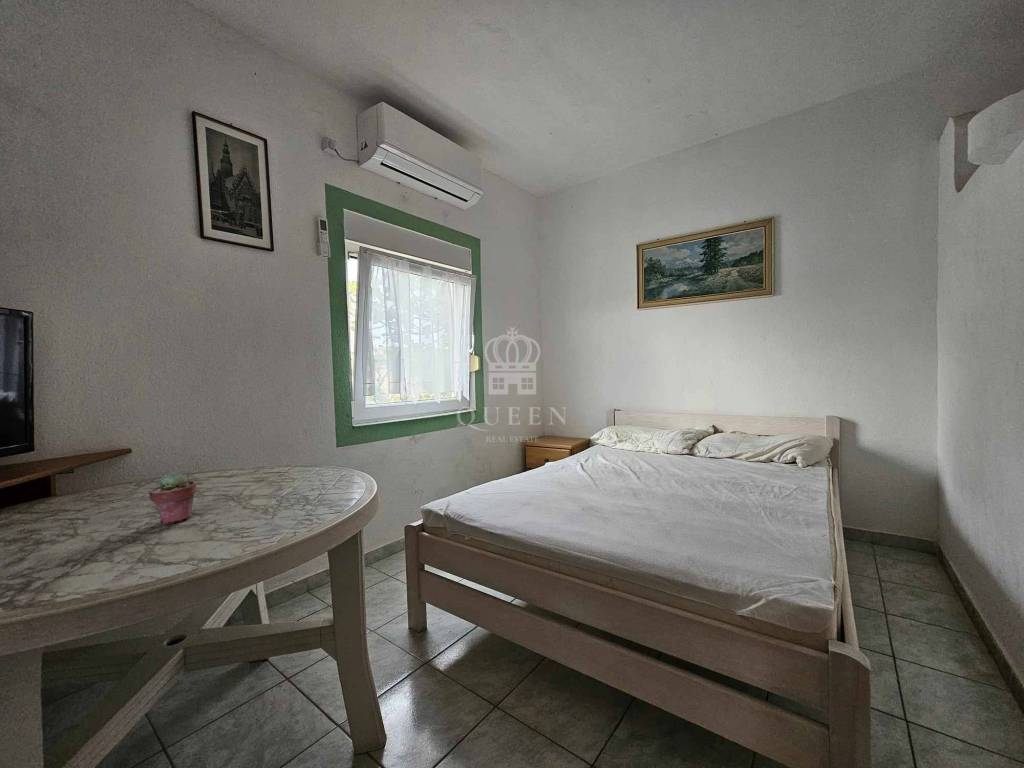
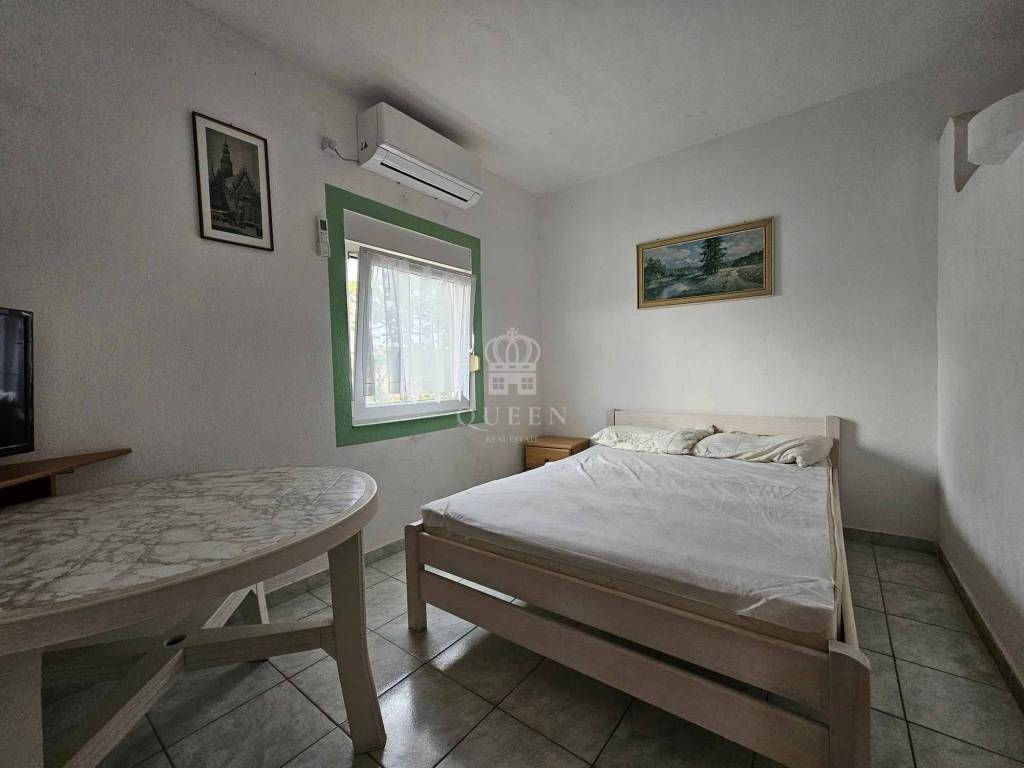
- potted succulent [148,471,198,525]
